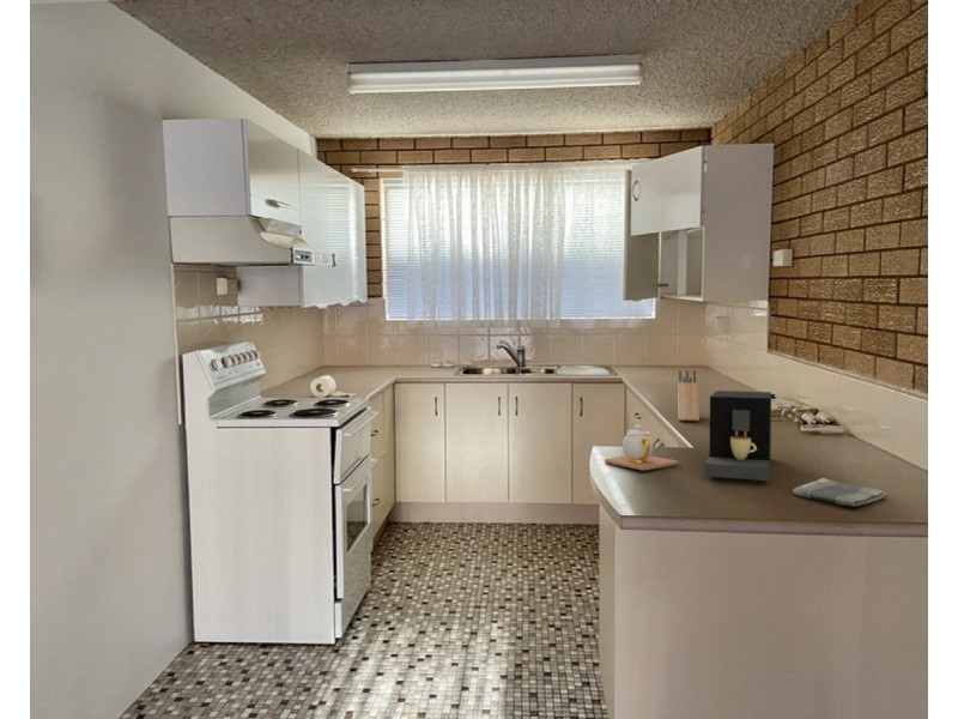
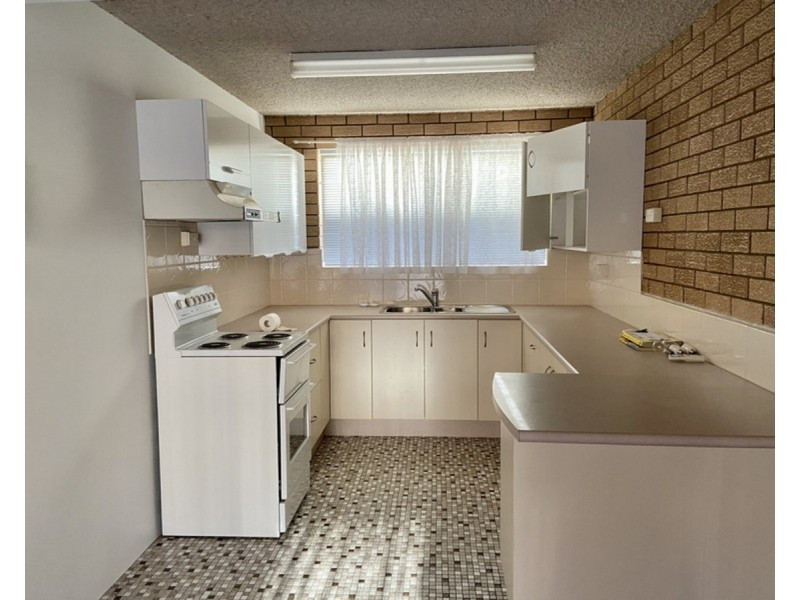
- knife block [677,369,701,422]
- coffee maker [704,389,772,482]
- teapot [604,423,679,471]
- dish towel [792,477,890,507]
